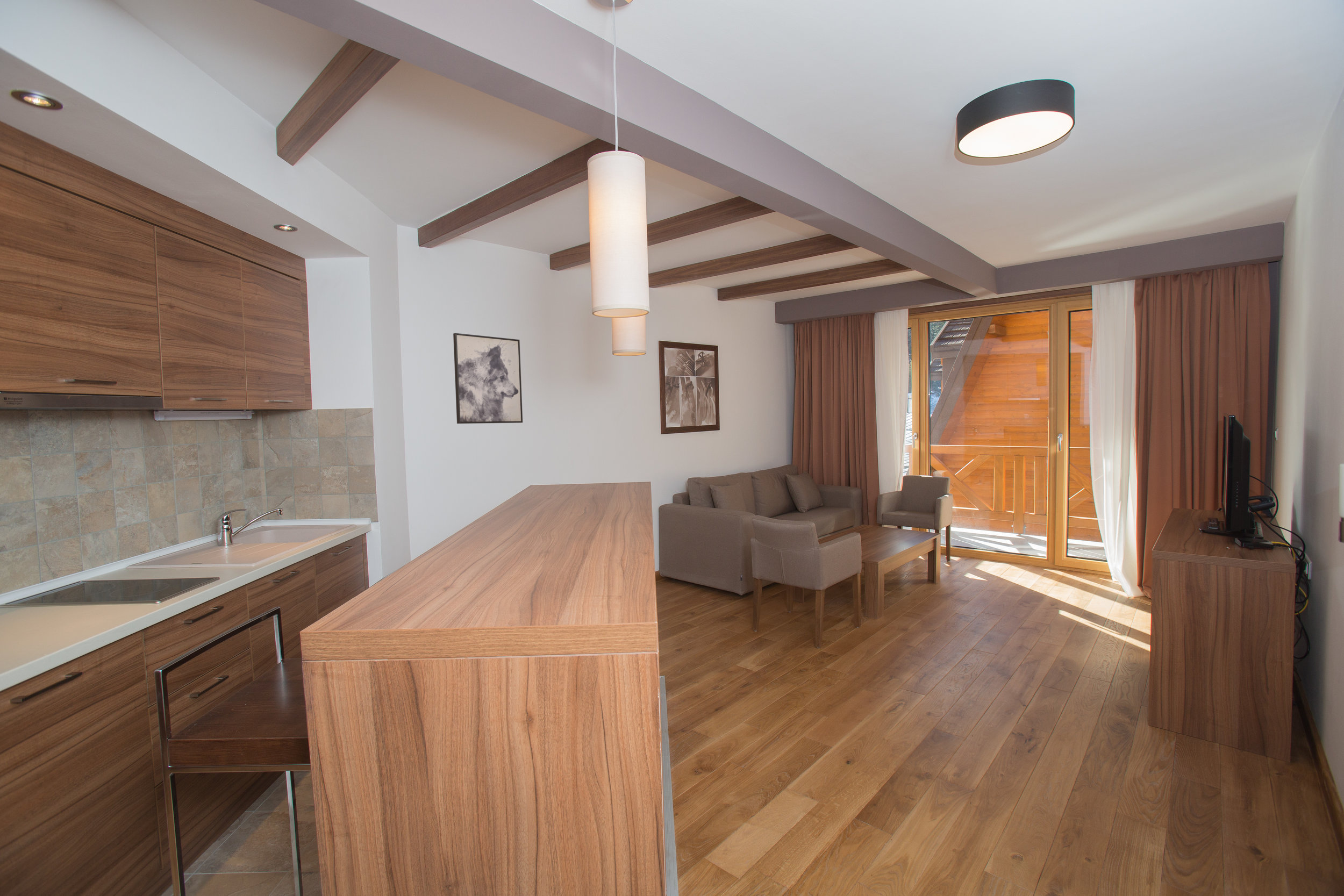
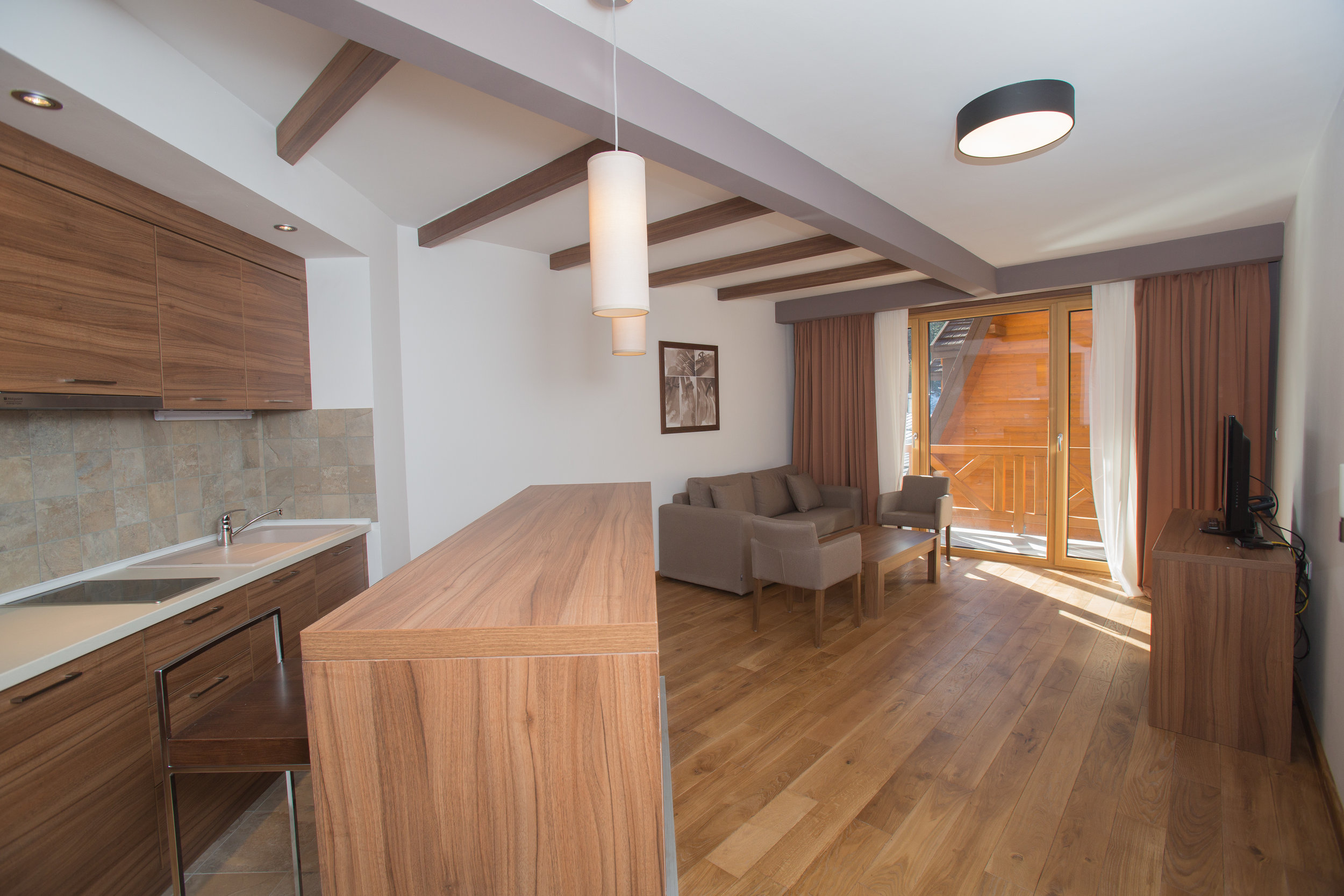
- wall art [453,333,523,424]
